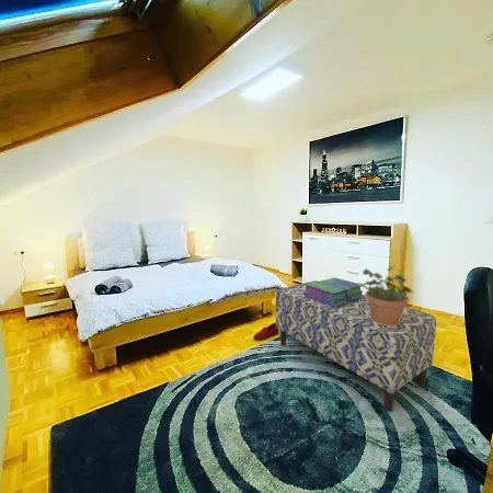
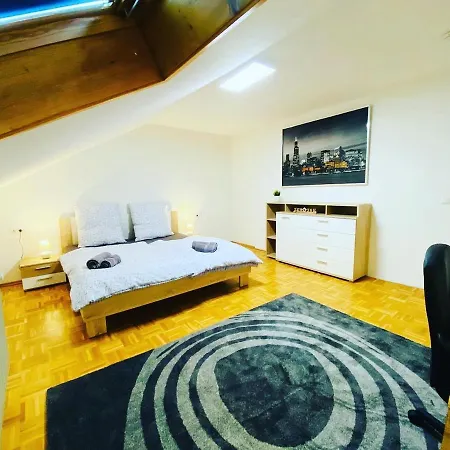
- shoe [253,321,280,341]
- potted plant [356,264,414,325]
- stack of books [303,277,364,307]
- bench [275,279,437,413]
